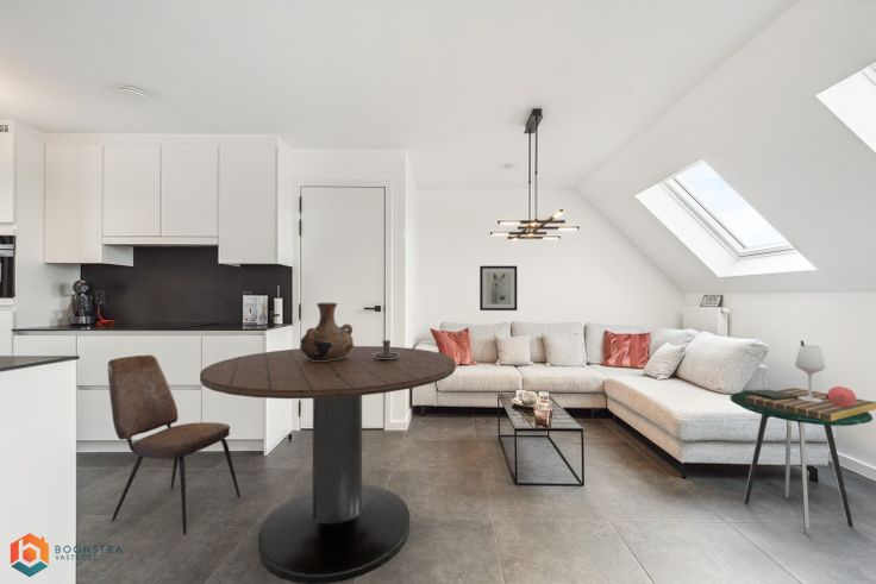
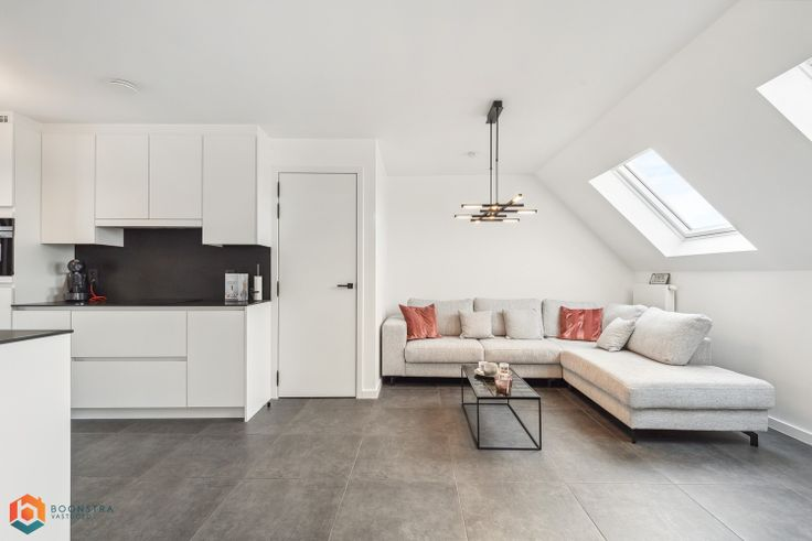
- dining chair [107,354,242,536]
- candle holder [373,339,400,359]
- side table [728,391,874,536]
- vase [299,301,355,362]
- wall art [478,265,518,312]
- dining table [199,345,457,584]
- cocktail glass [742,339,876,421]
